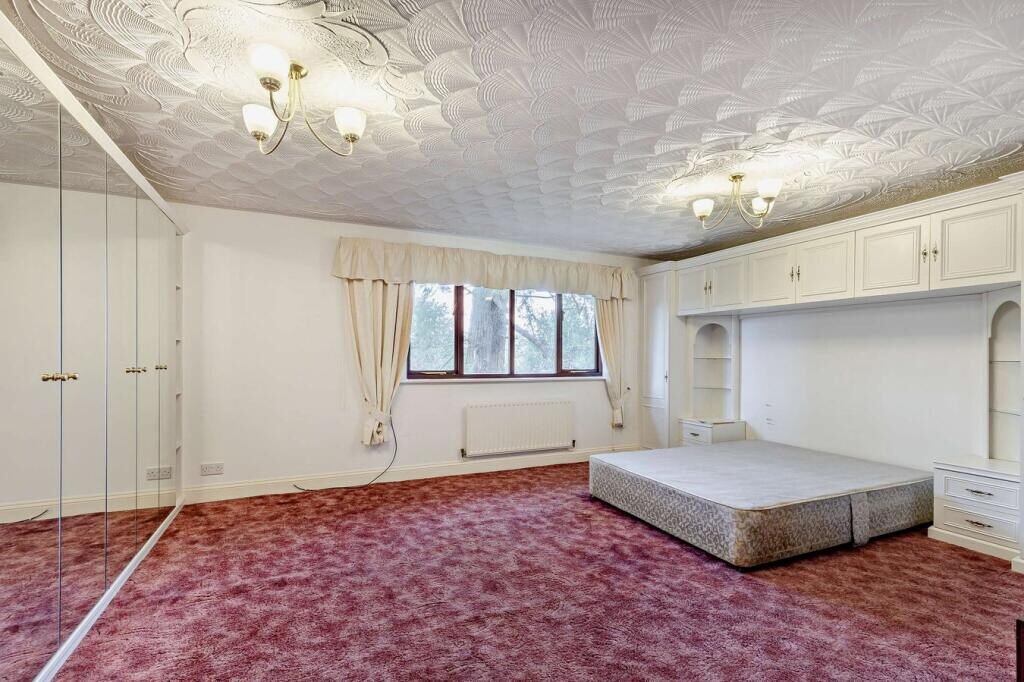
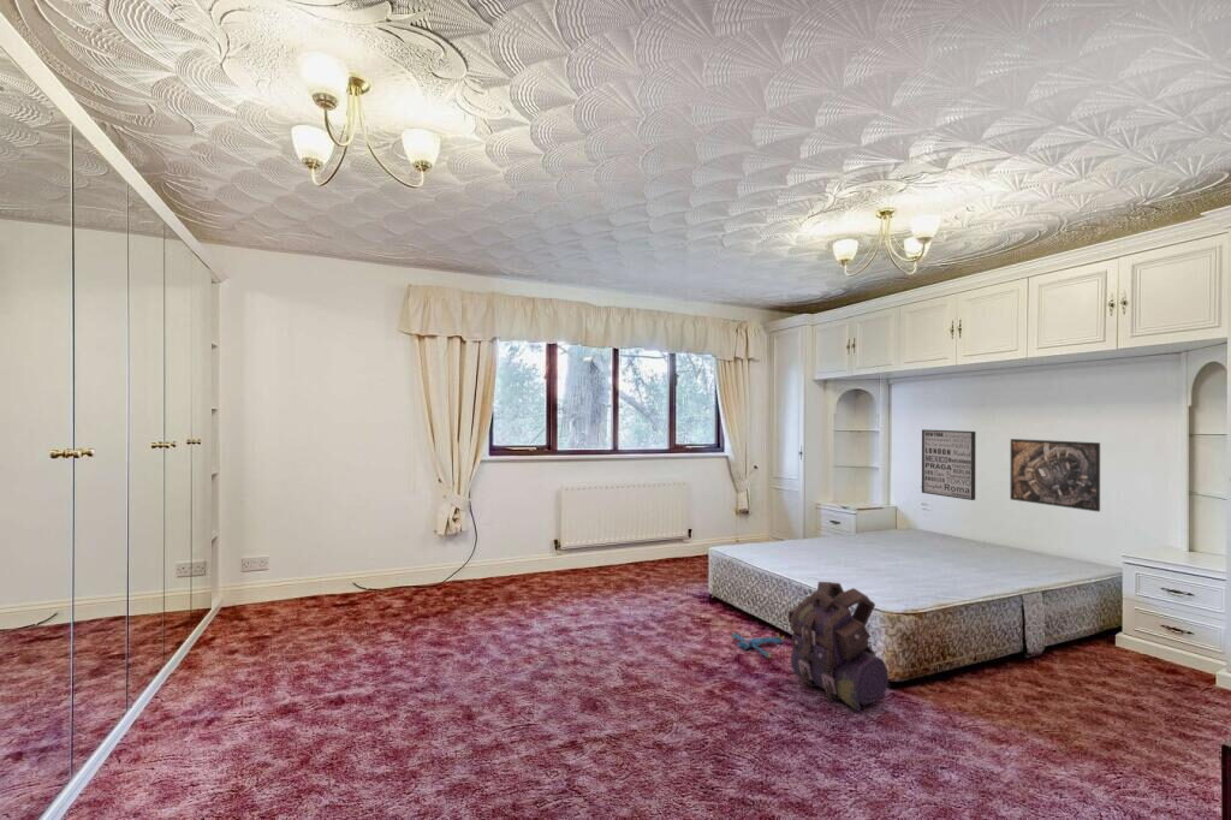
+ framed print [1009,438,1101,513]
+ plush toy [731,630,786,659]
+ backpack [787,581,890,713]
+ wall art [921,428,977,501]
